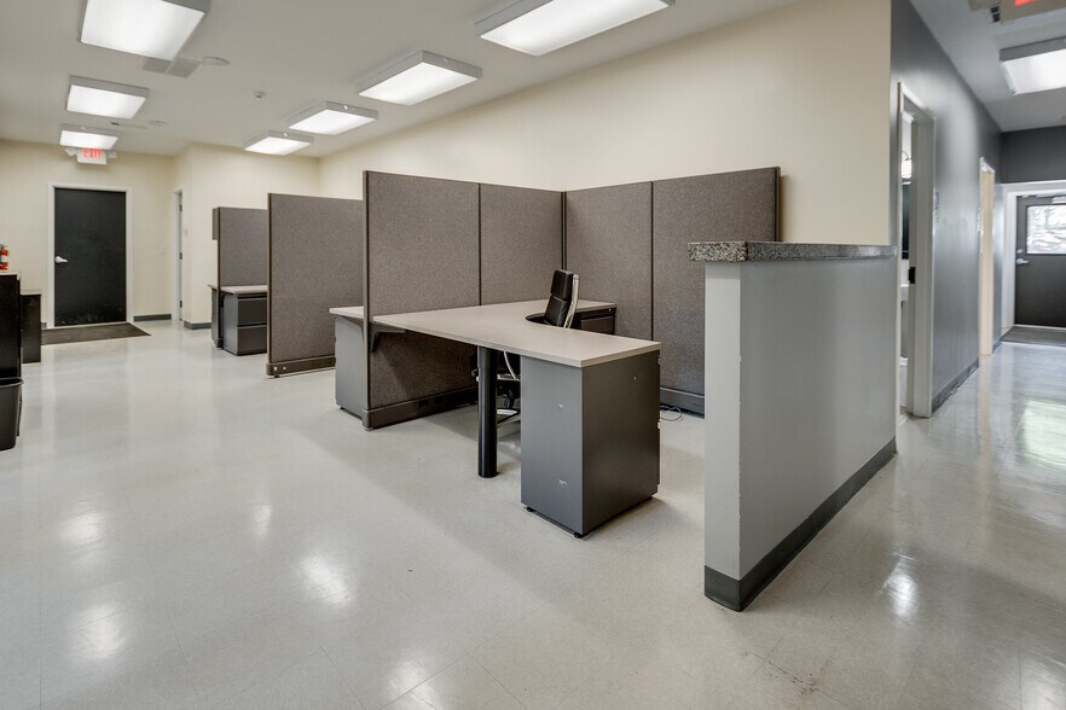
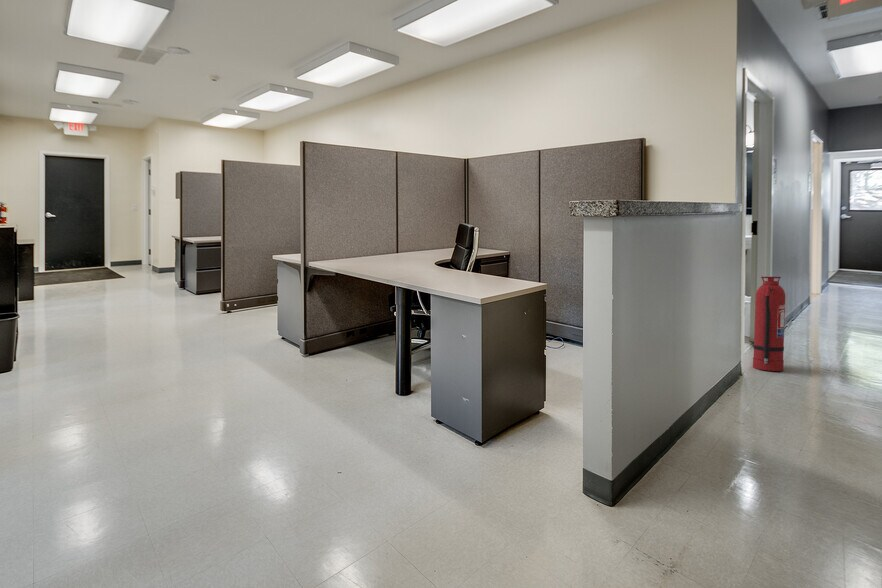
+ fire extinguisher [752,276,786,372]
